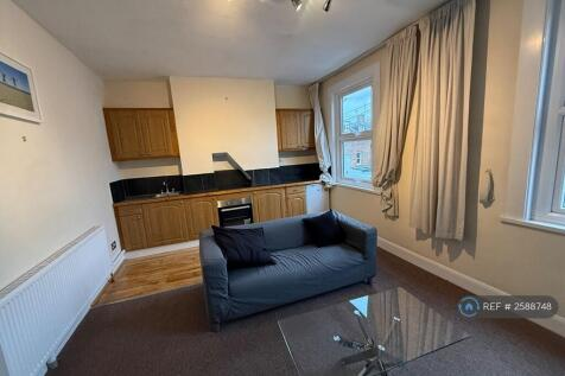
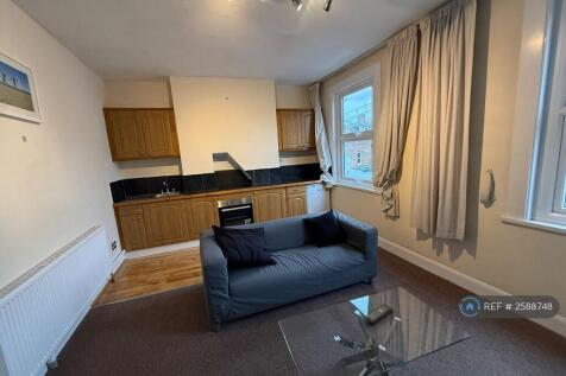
+ remote control [364,304,395,325]
